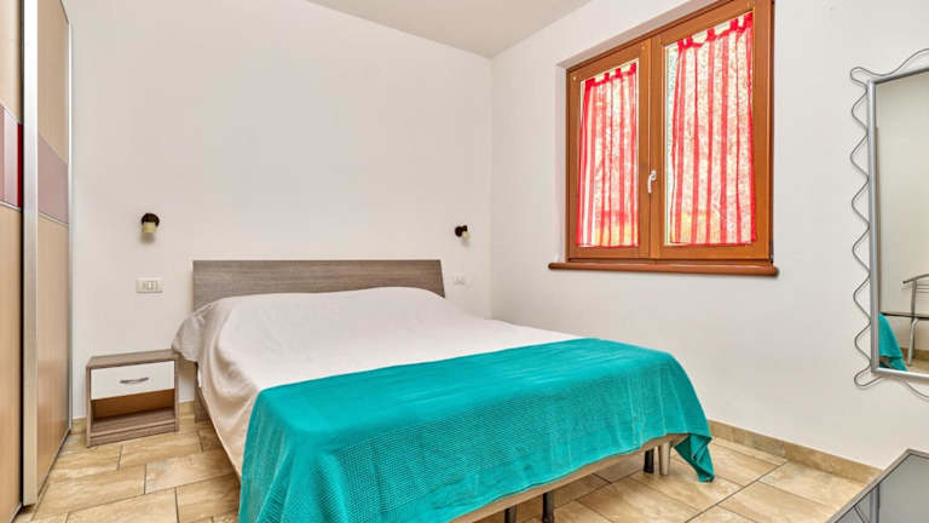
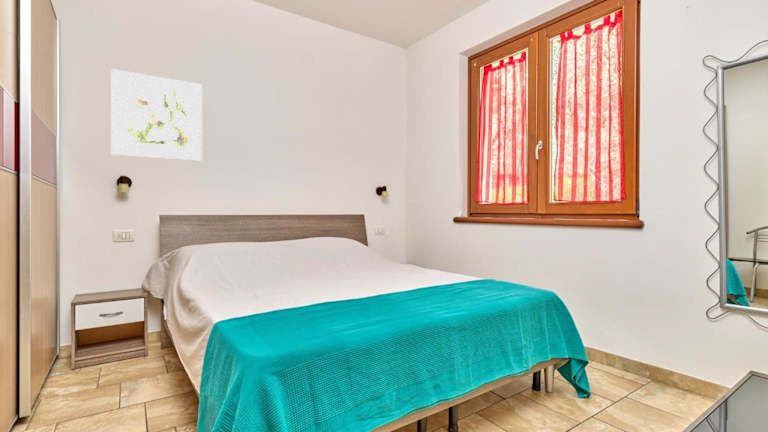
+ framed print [110,68,203,162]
